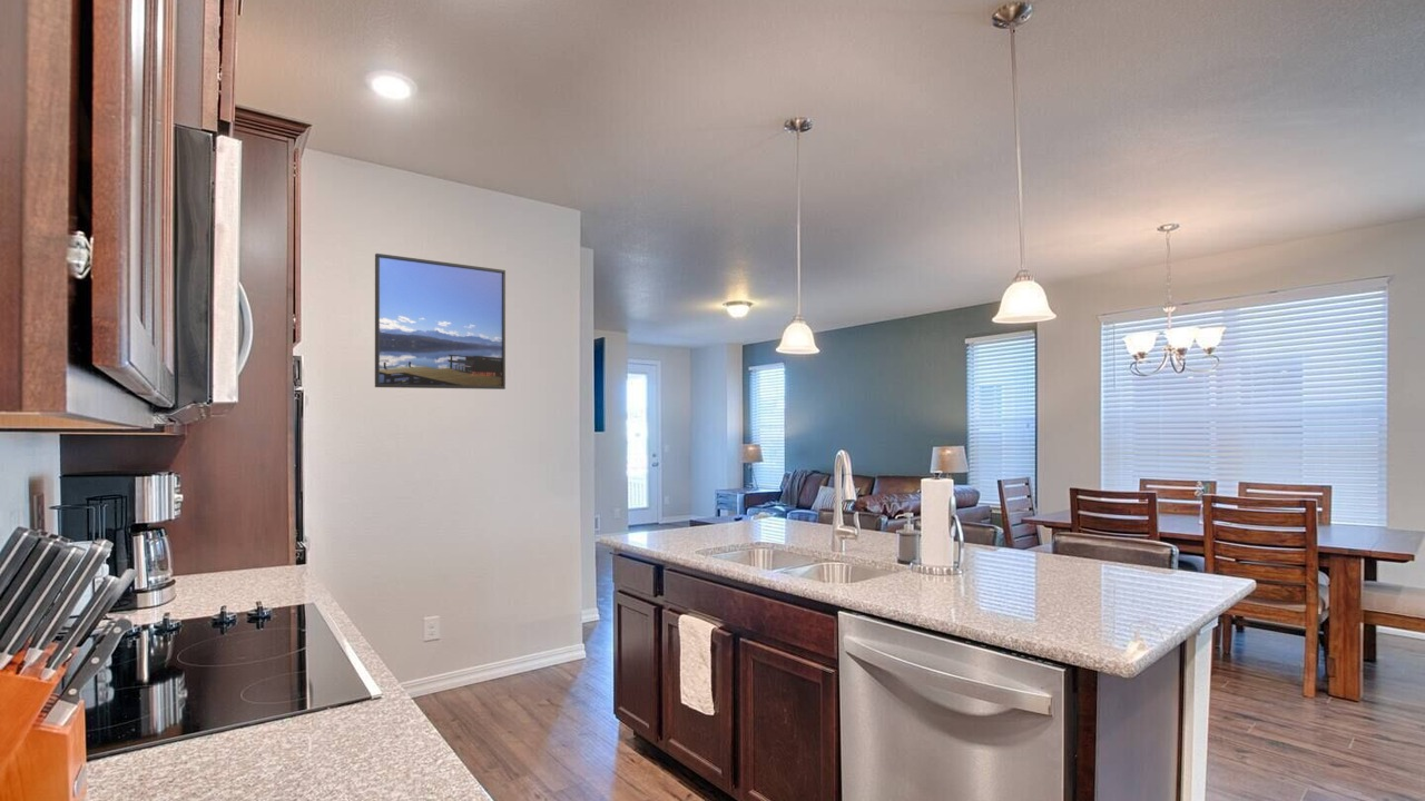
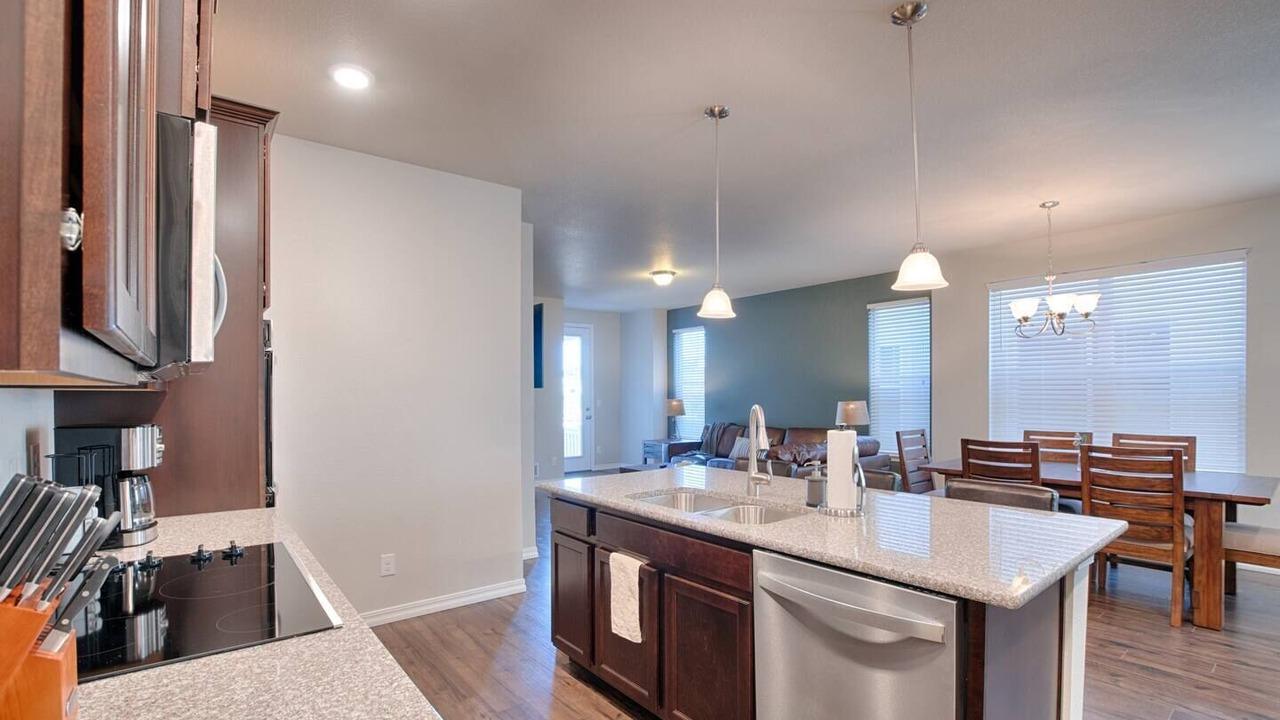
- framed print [374,253,507,390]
